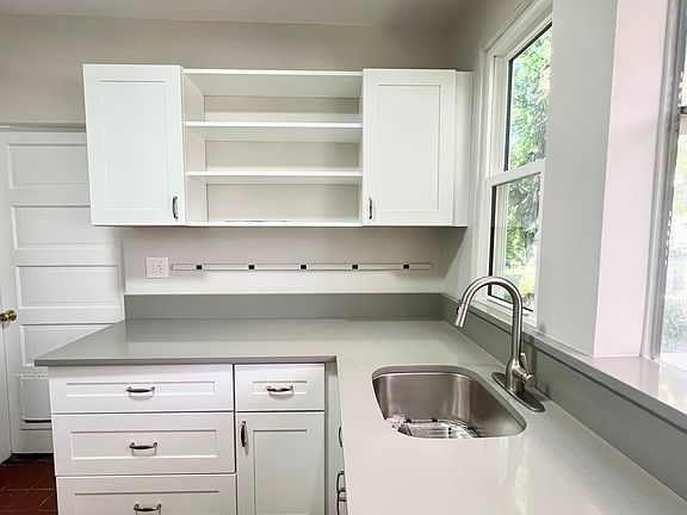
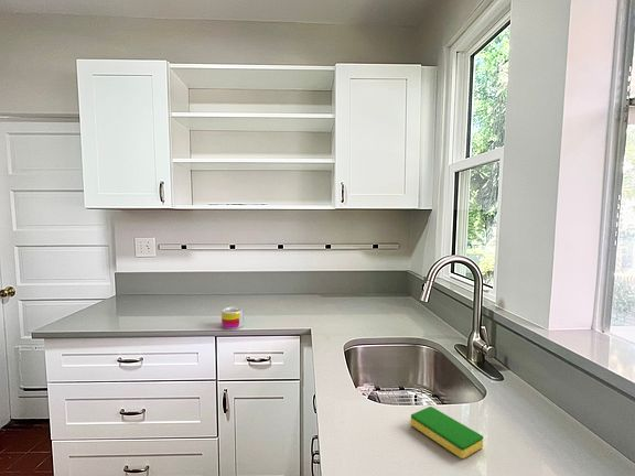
+ dish sponge [410,405,484,459]
+ mug [220,305,245,331]
